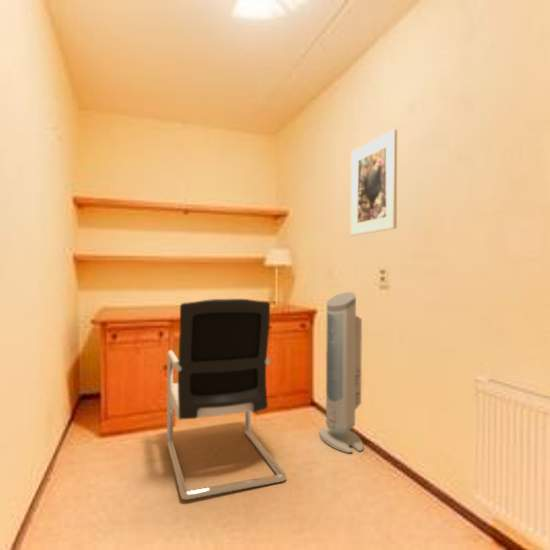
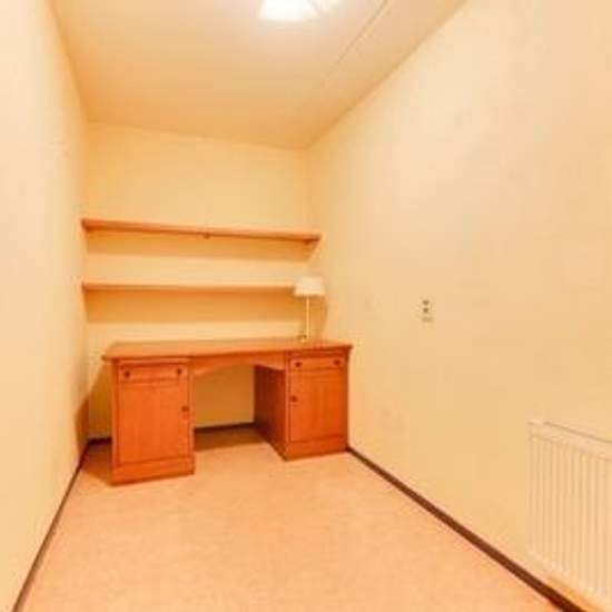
- office chair [166,298,287,501]
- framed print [350,128,398,236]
- air purifier [318,291,364,454]
